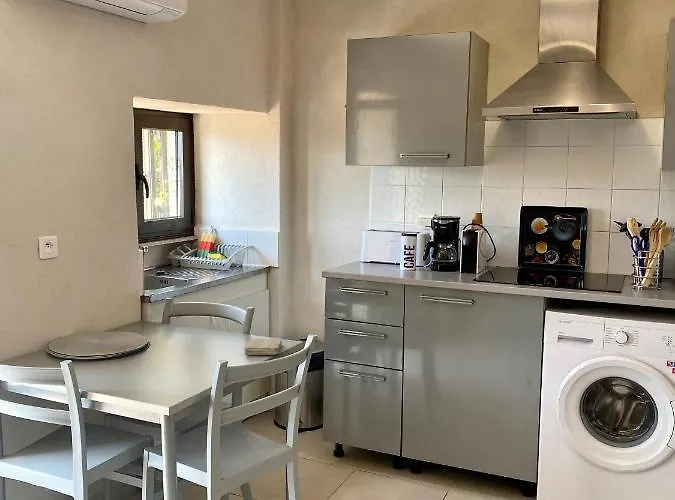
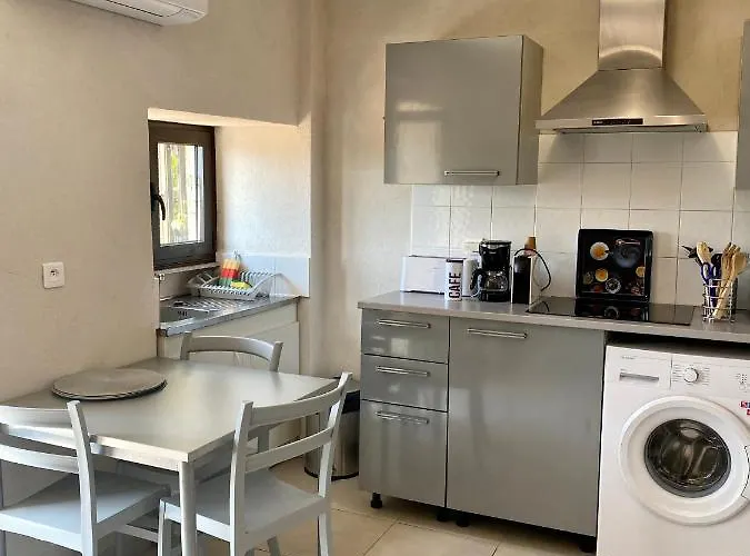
- washcloth [243,337,283,356]
